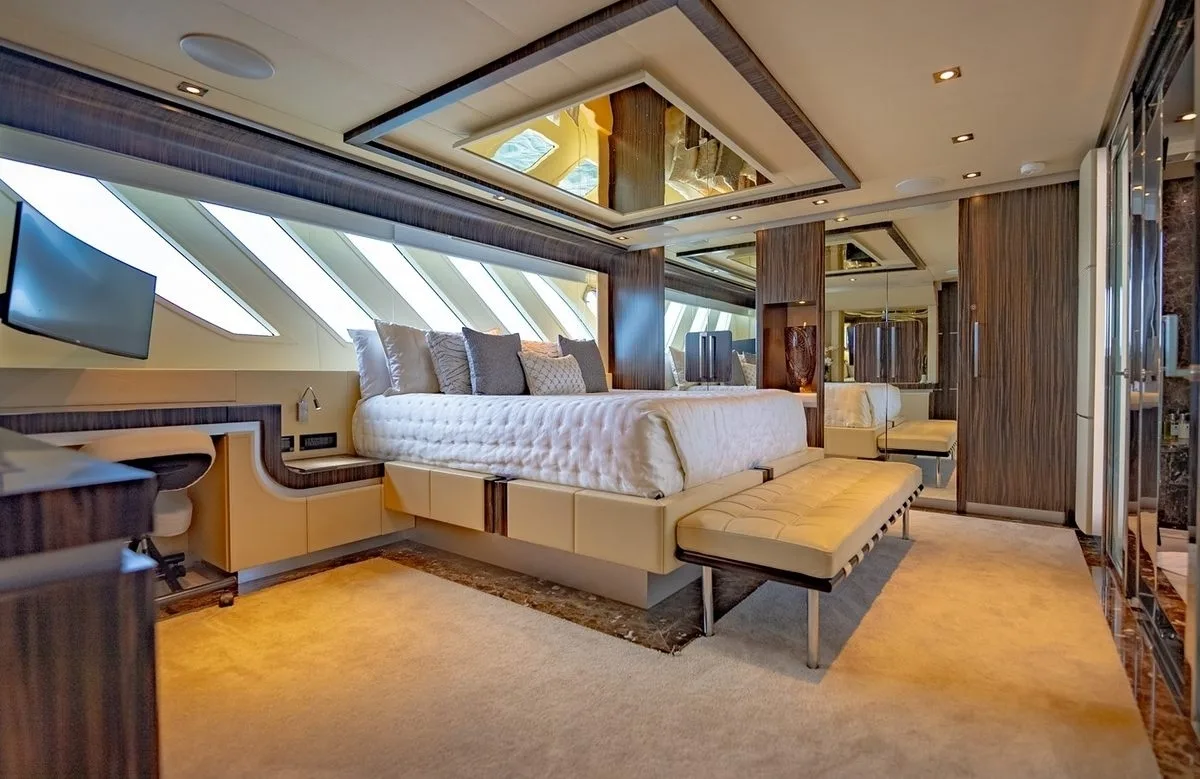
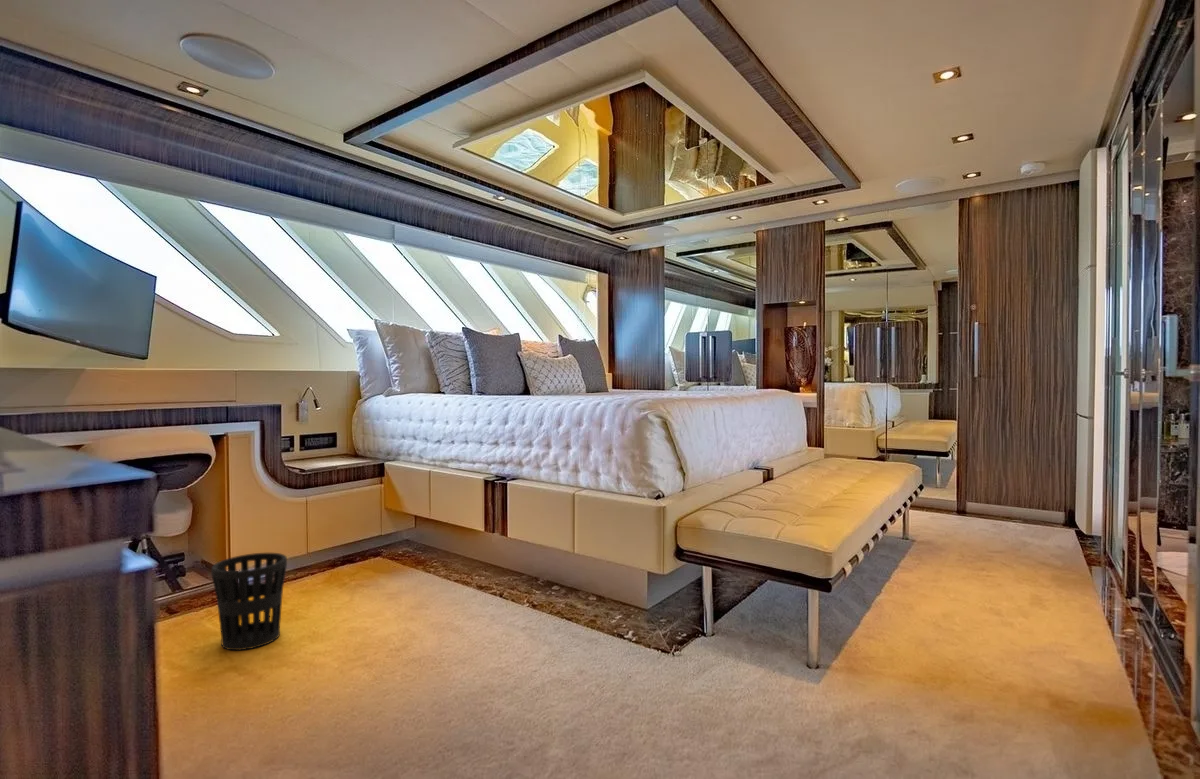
+ wastebasket [210,552,288,651]
